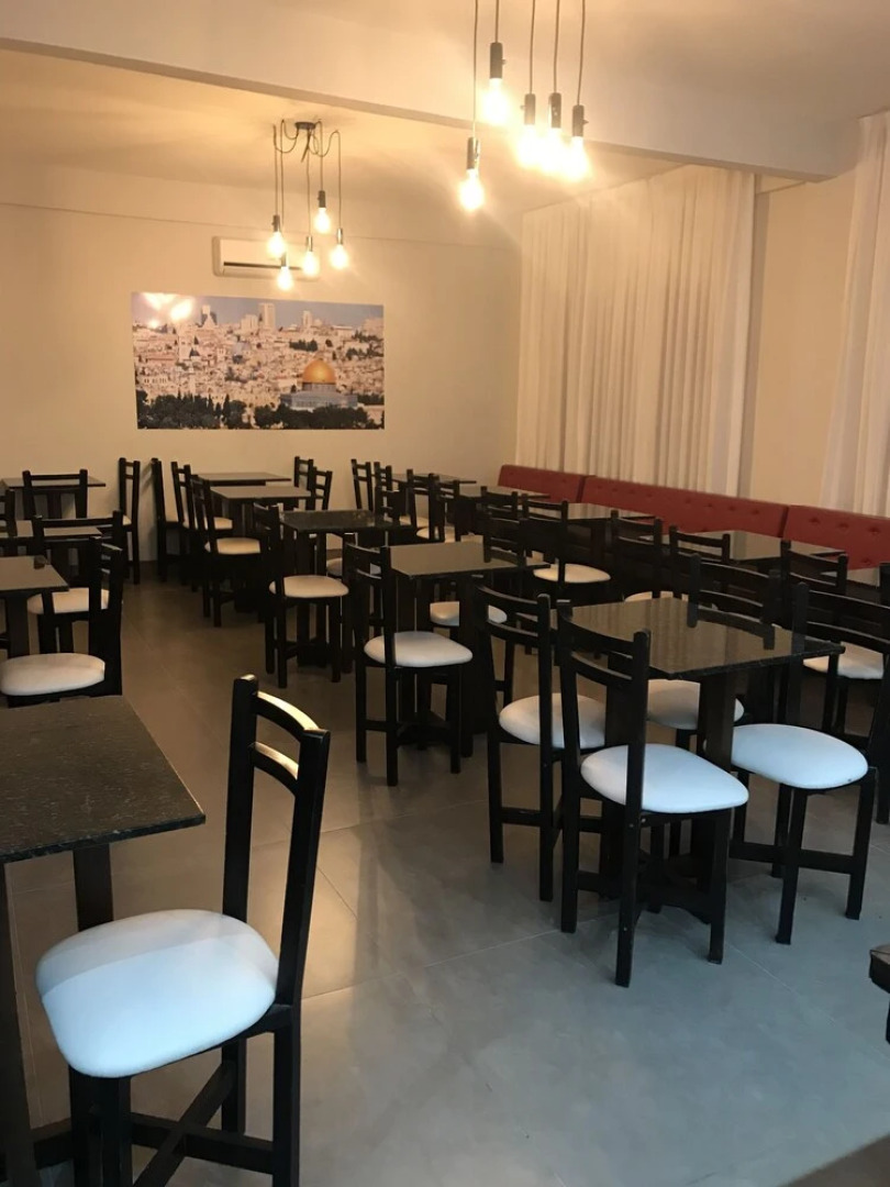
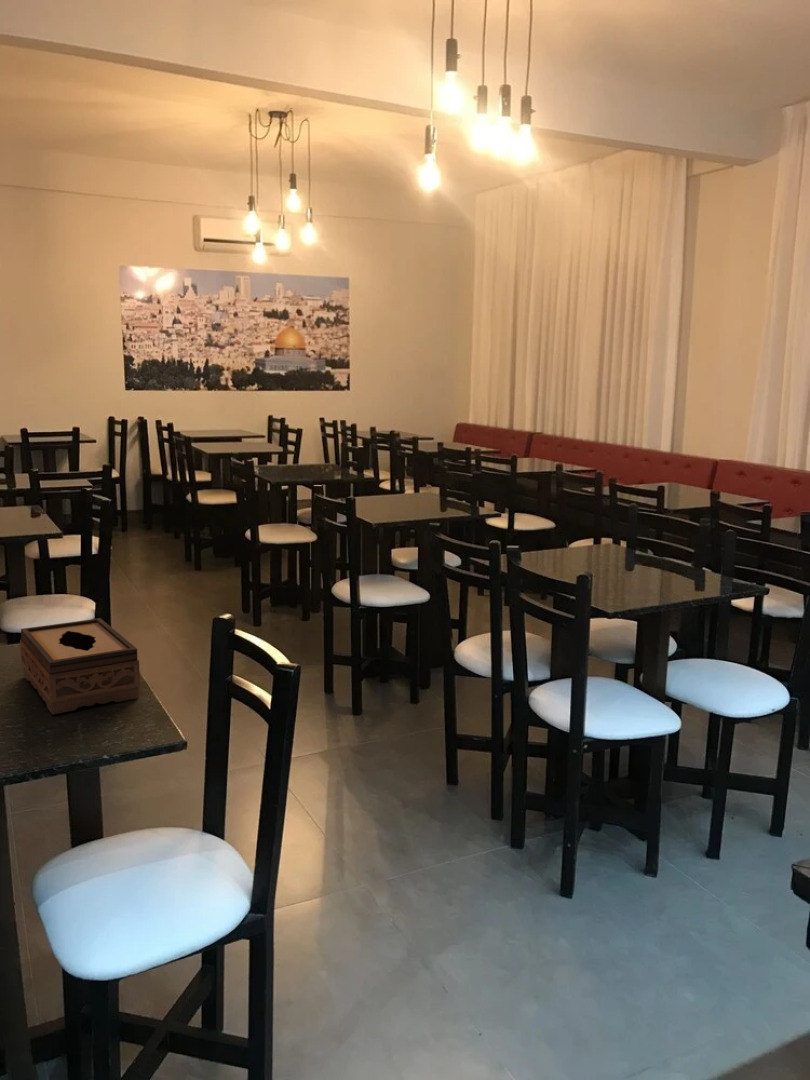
+ tissue box [19,617,141,715]
